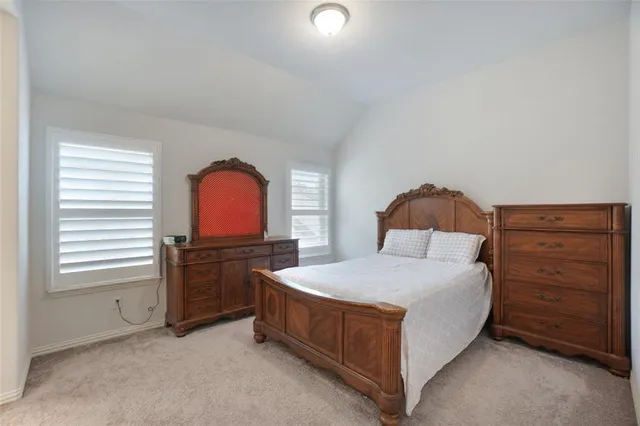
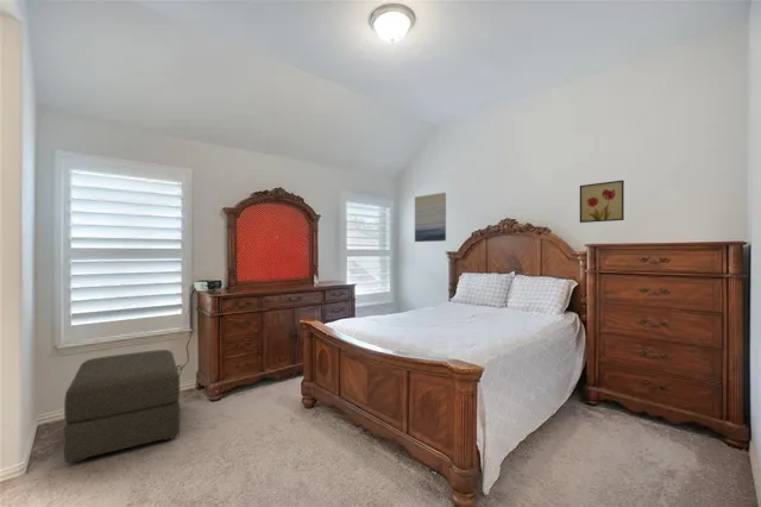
+ wall art [414,192,447,243]
+ wall art [579,180,625,224]
+ ottoman [63,349,181,463]
